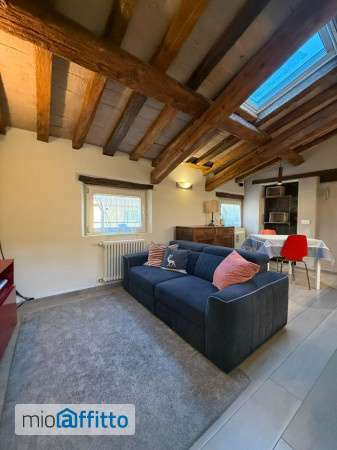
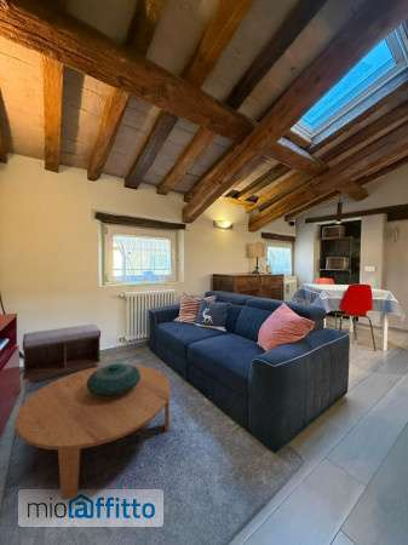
+ coffee table [15,363,171,500]
+ decorative bowl [86,362,140,397]
+ bench [22,323,102,384]
